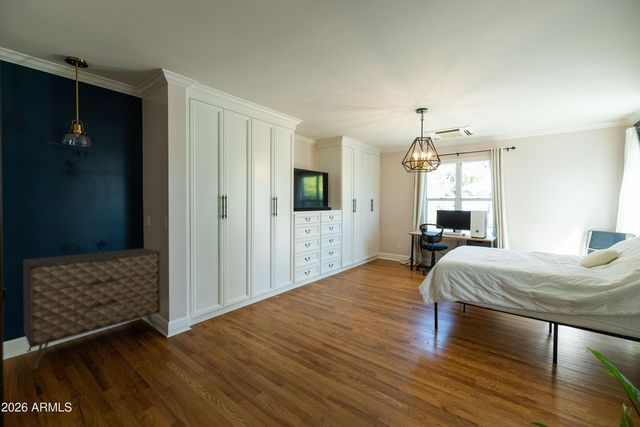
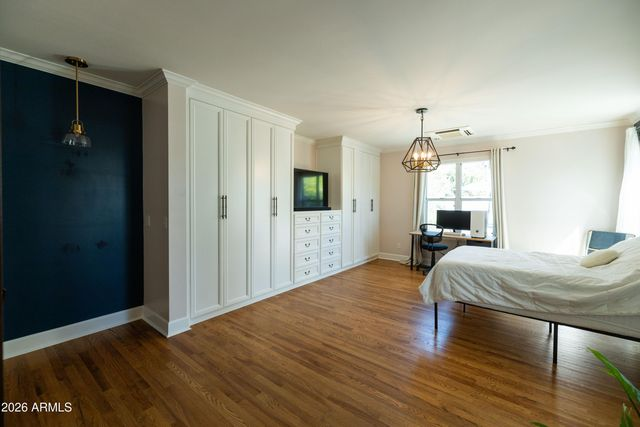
- dresser [22,247,161,370]
